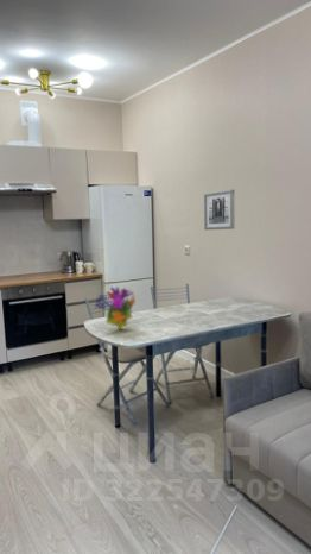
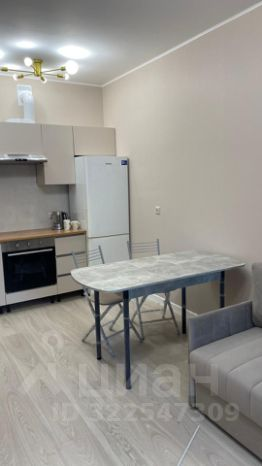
- wall art [203,189,236,231]
- flower arrangement [93,285,137,332]
